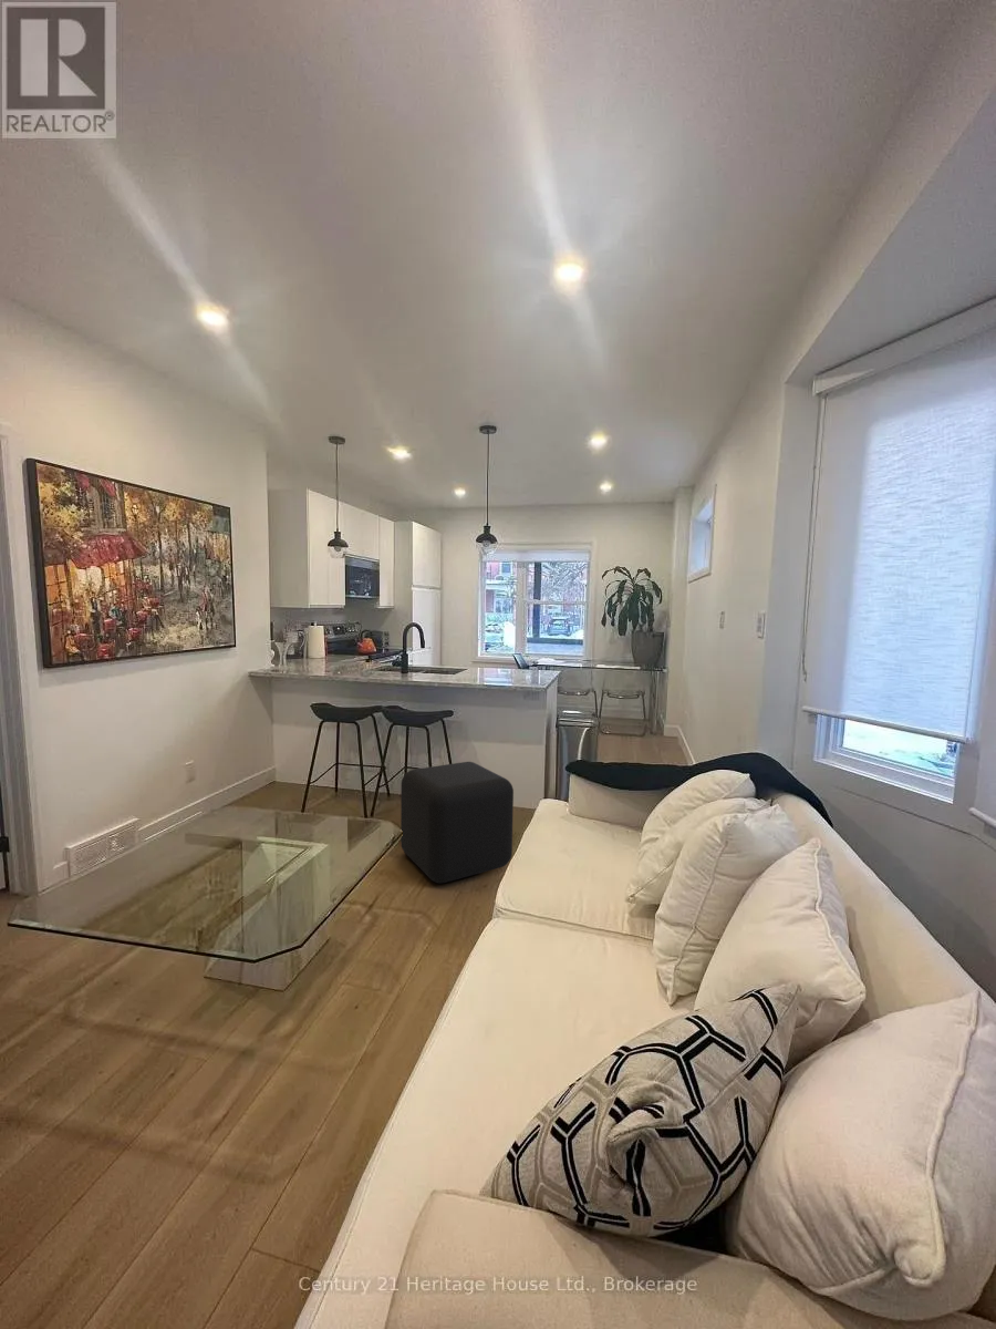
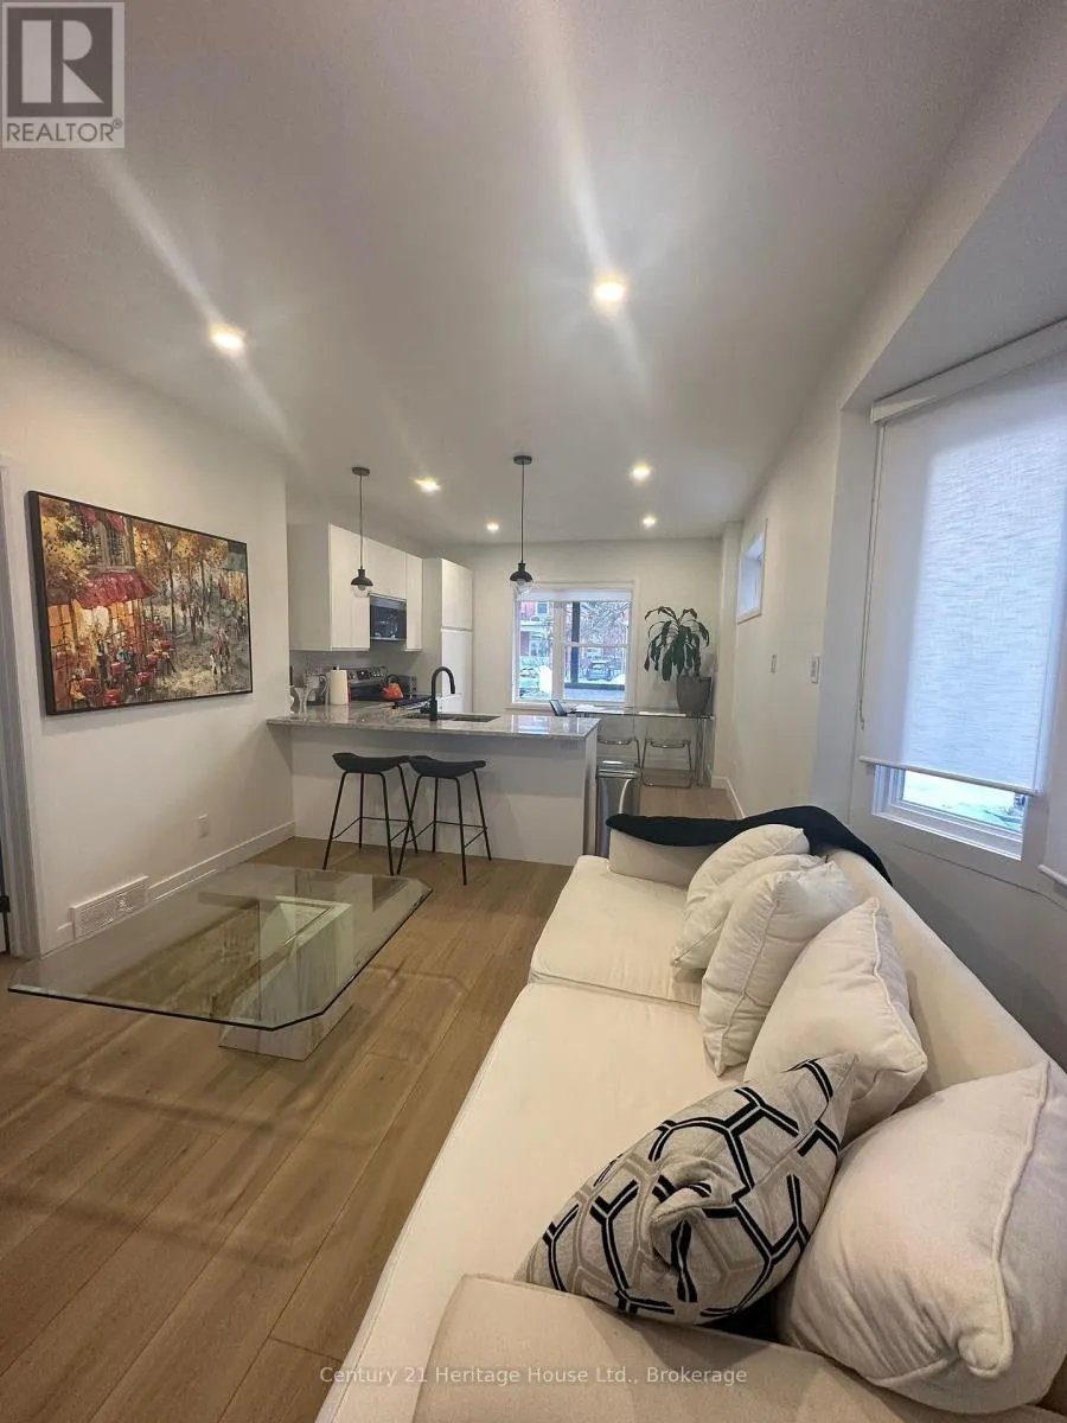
- cube [400,761,515,884]
